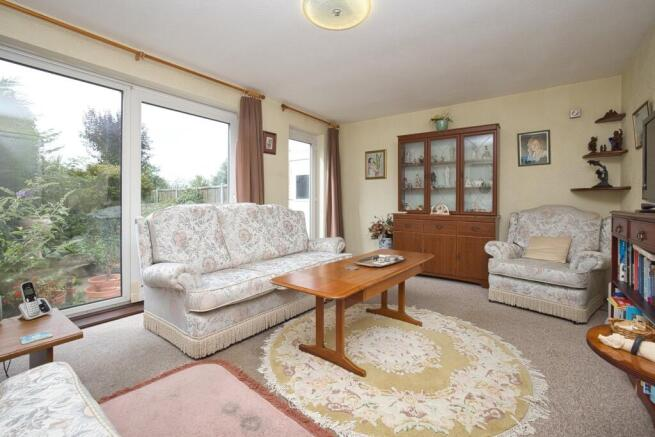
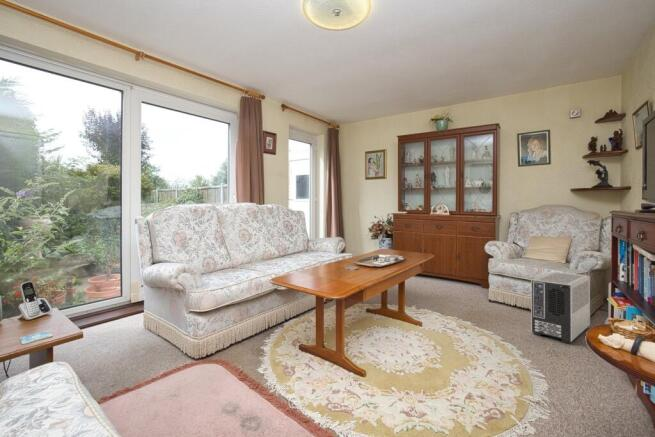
+ air purifier [530,271,591,344]
